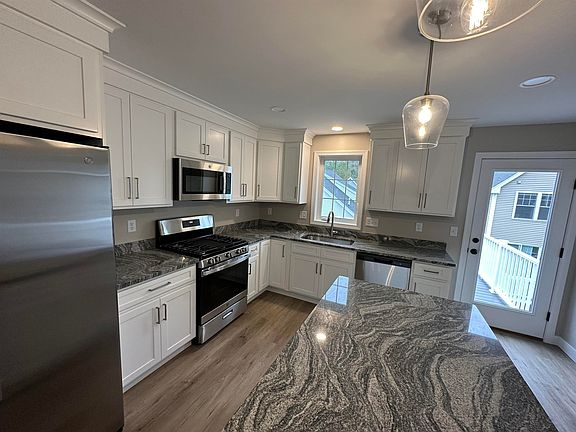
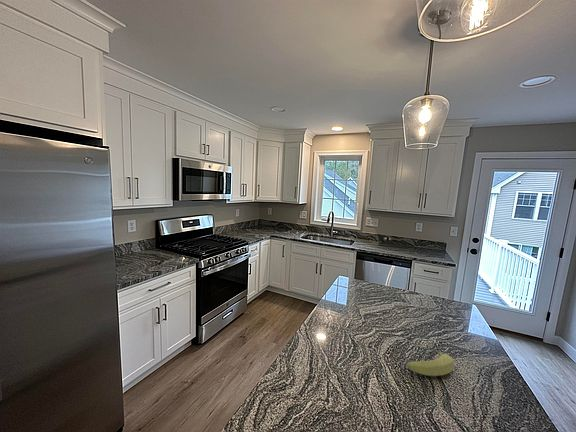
+ banana [406,350,455,377]
